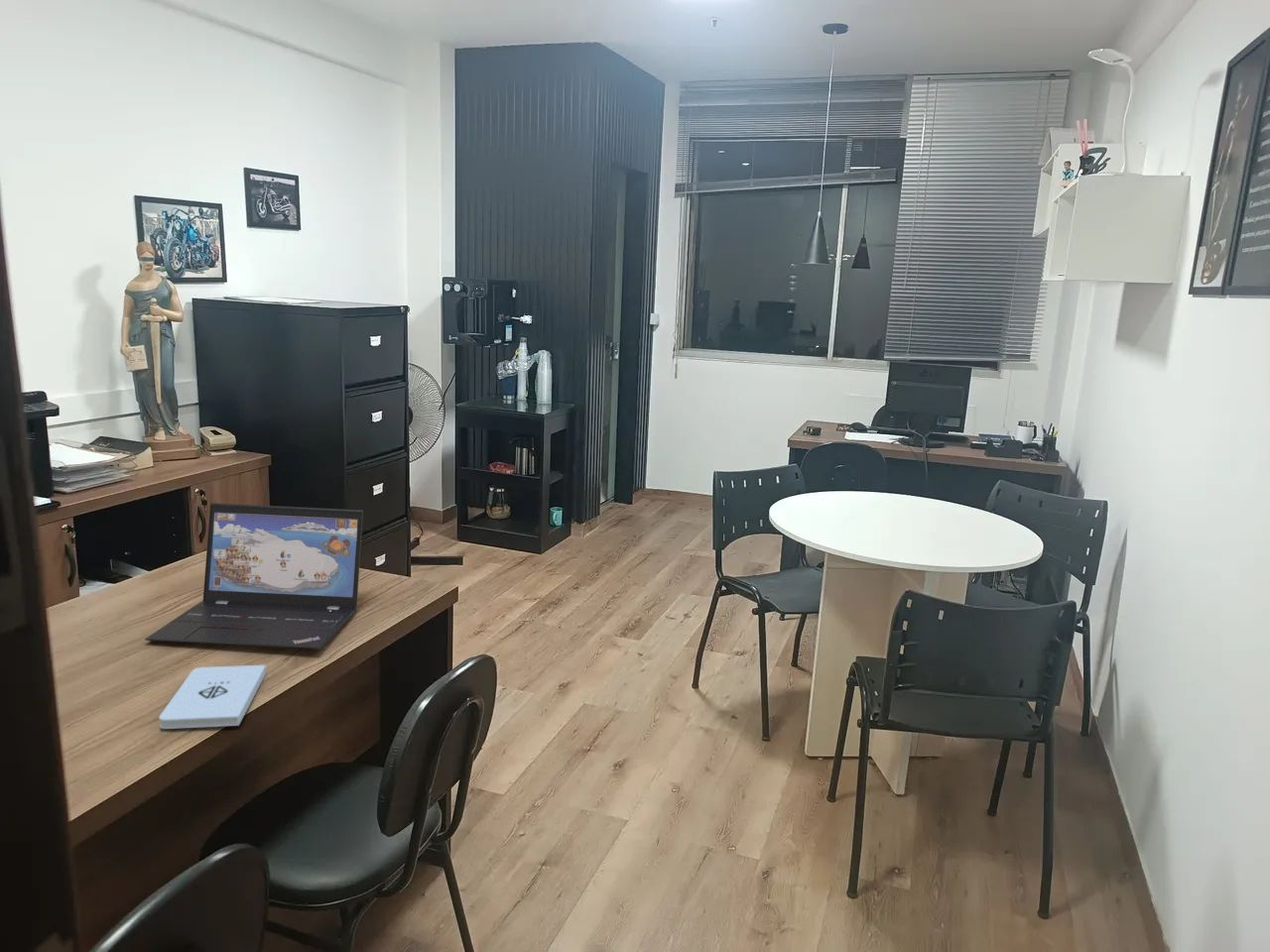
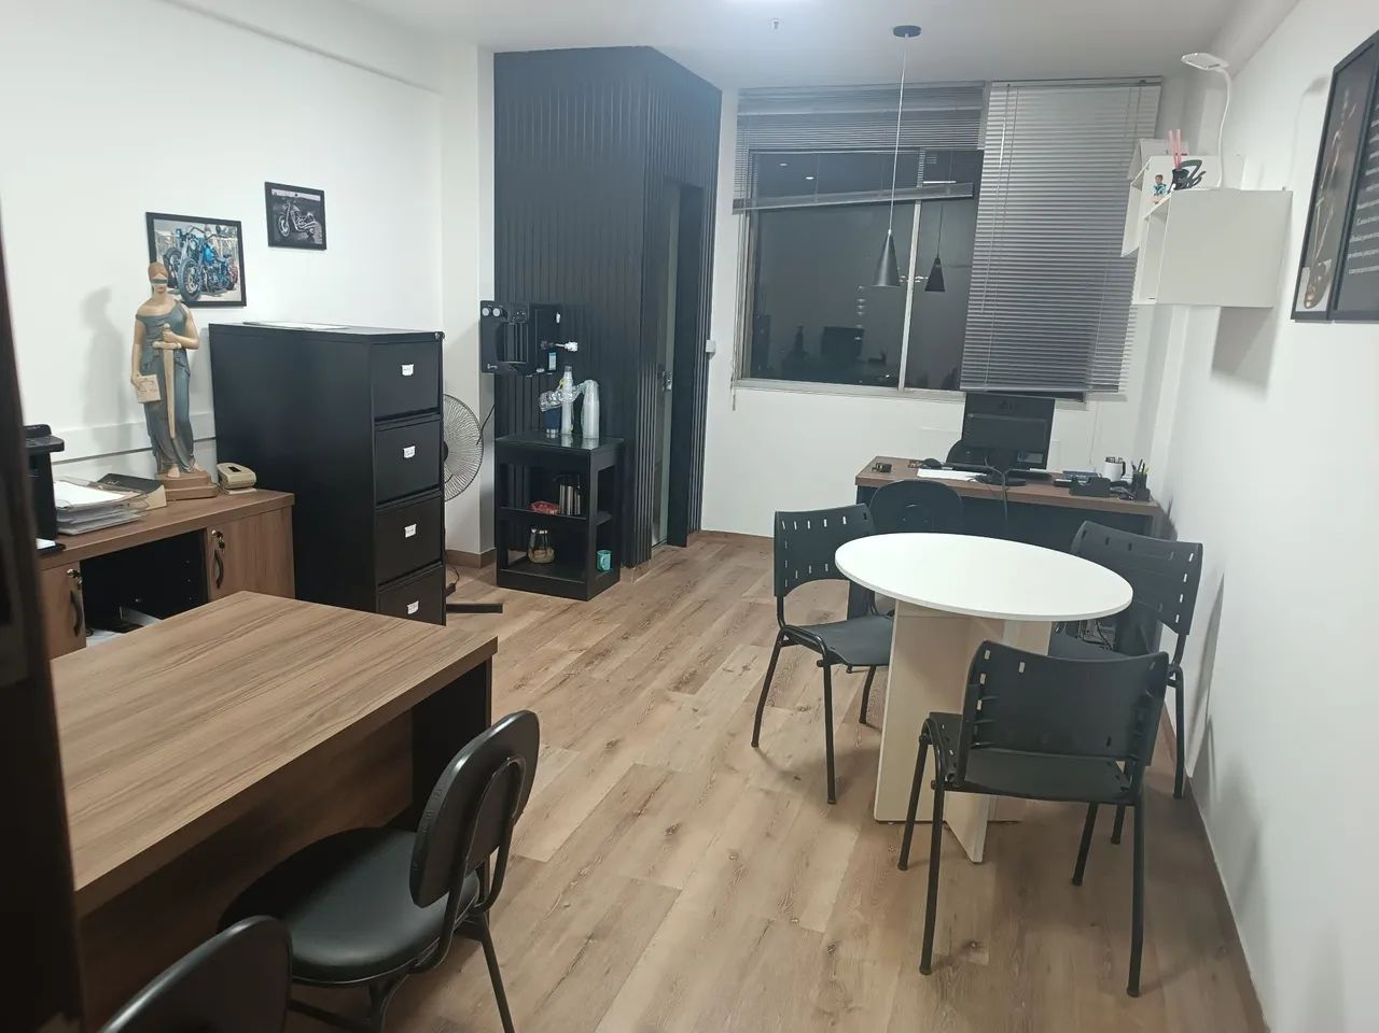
- notepad [158,664,267,730]
- laptop [144,502,364,651]
